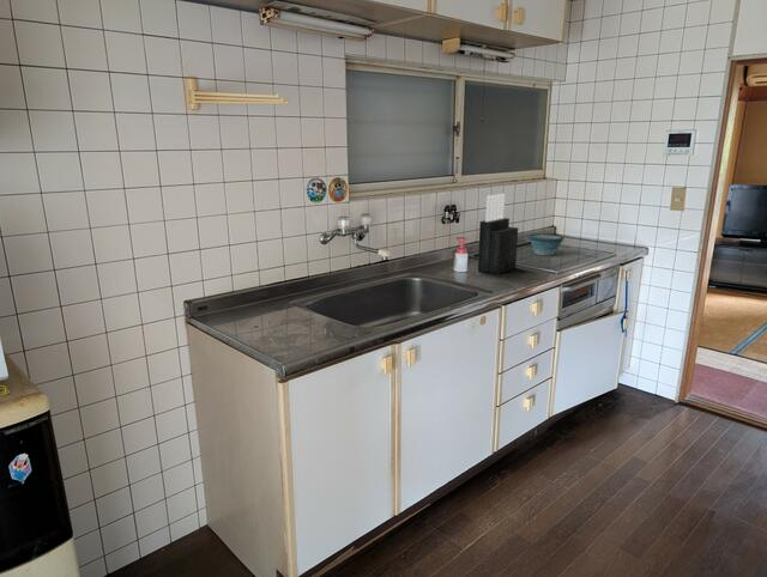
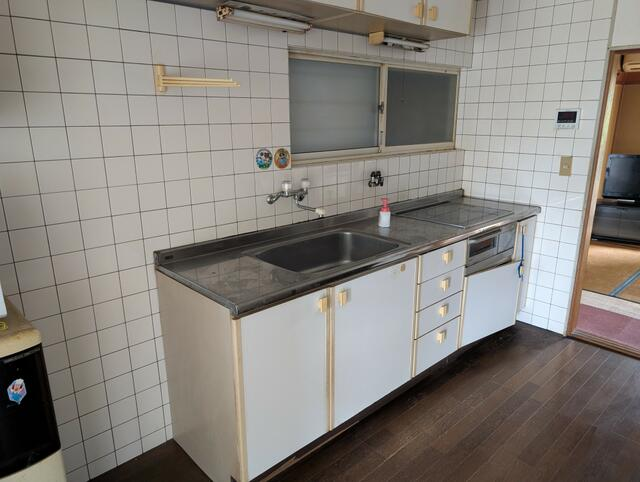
- bowl [527,232,564,256]
- knife block [477,193,519,275]
